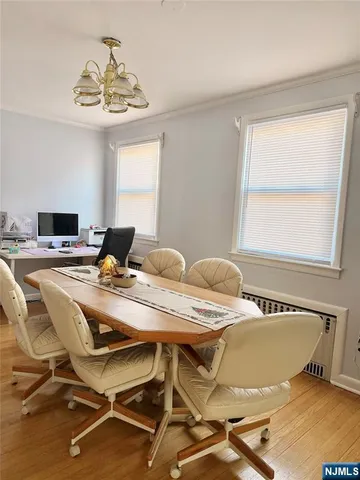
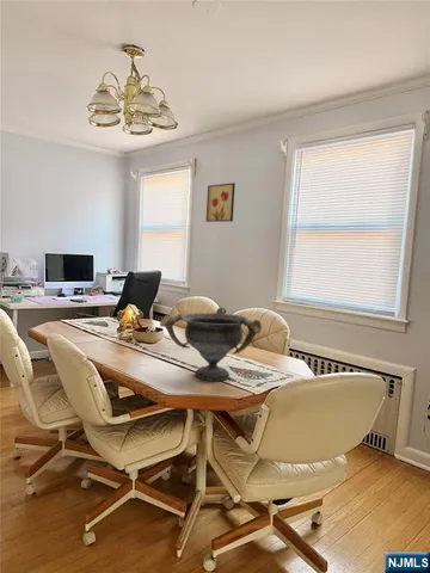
+ wall art [204,181,236,223]
+ decorative bowl [159,307,263,382]
